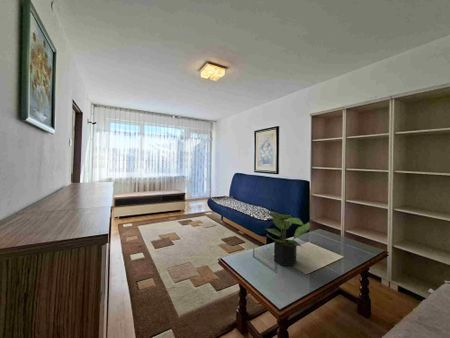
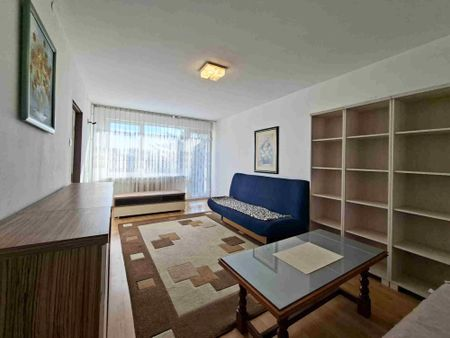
- potted plant [264,210,311,267]
